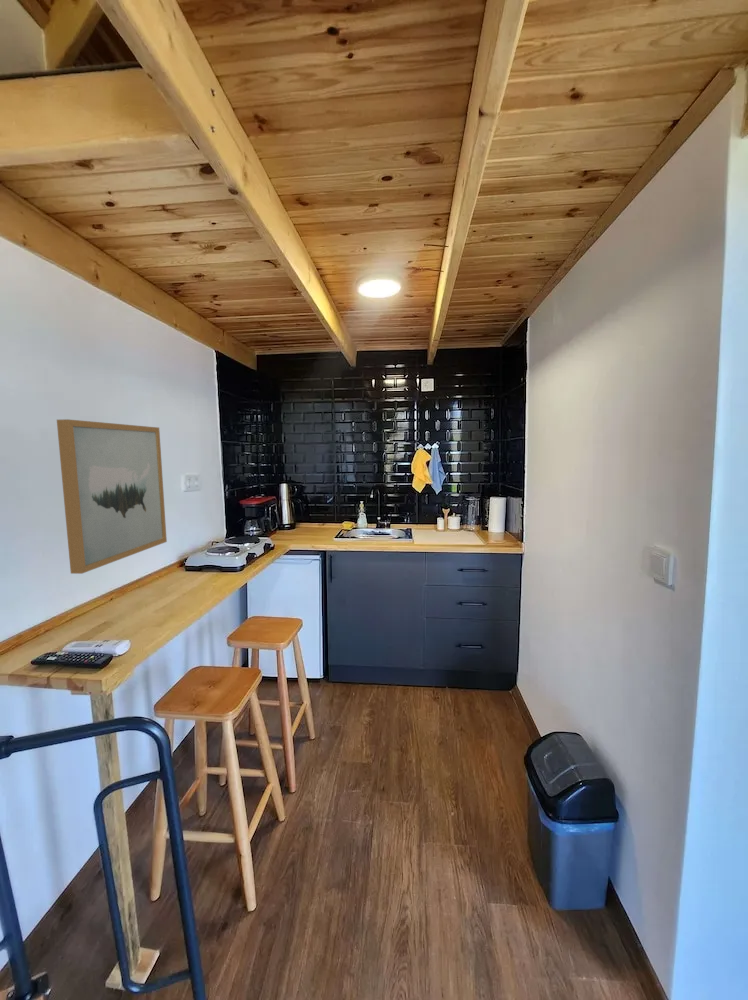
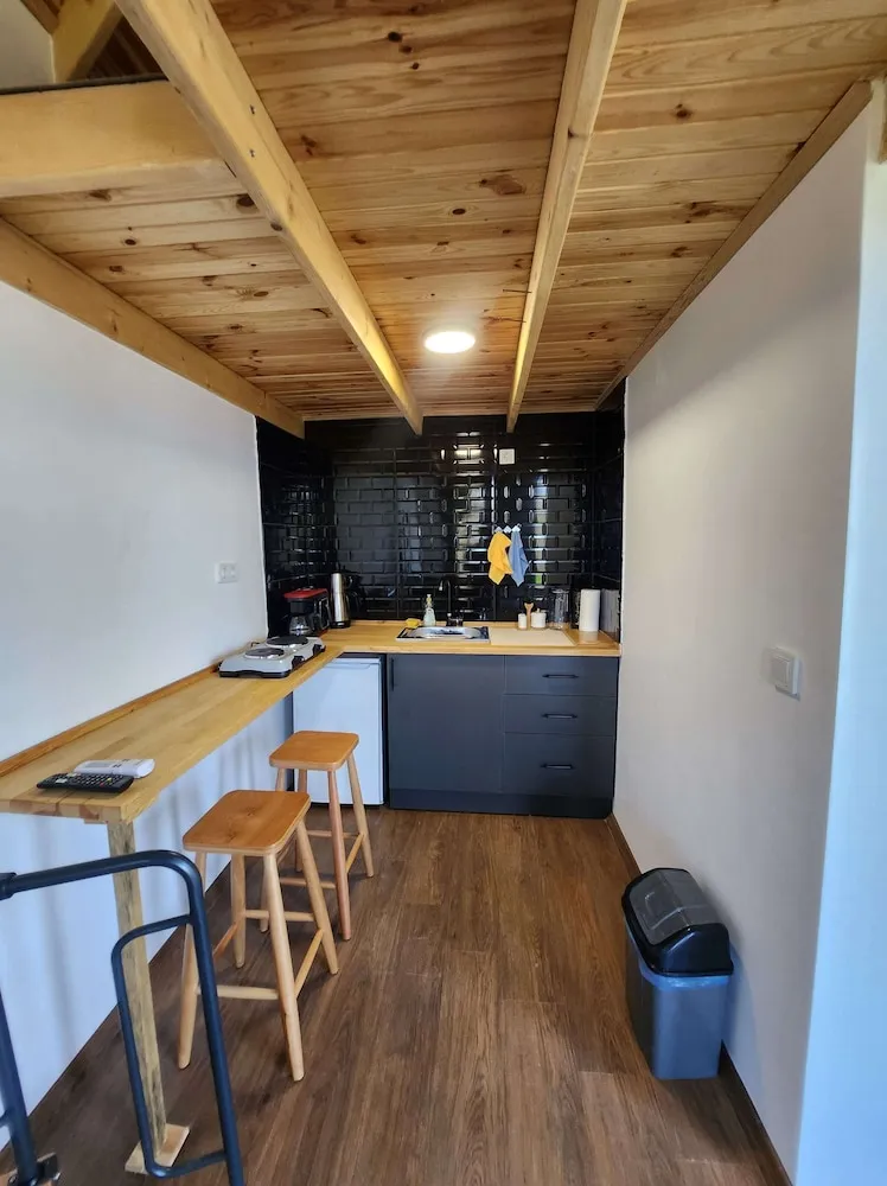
- wall art [56,418,168,575]
